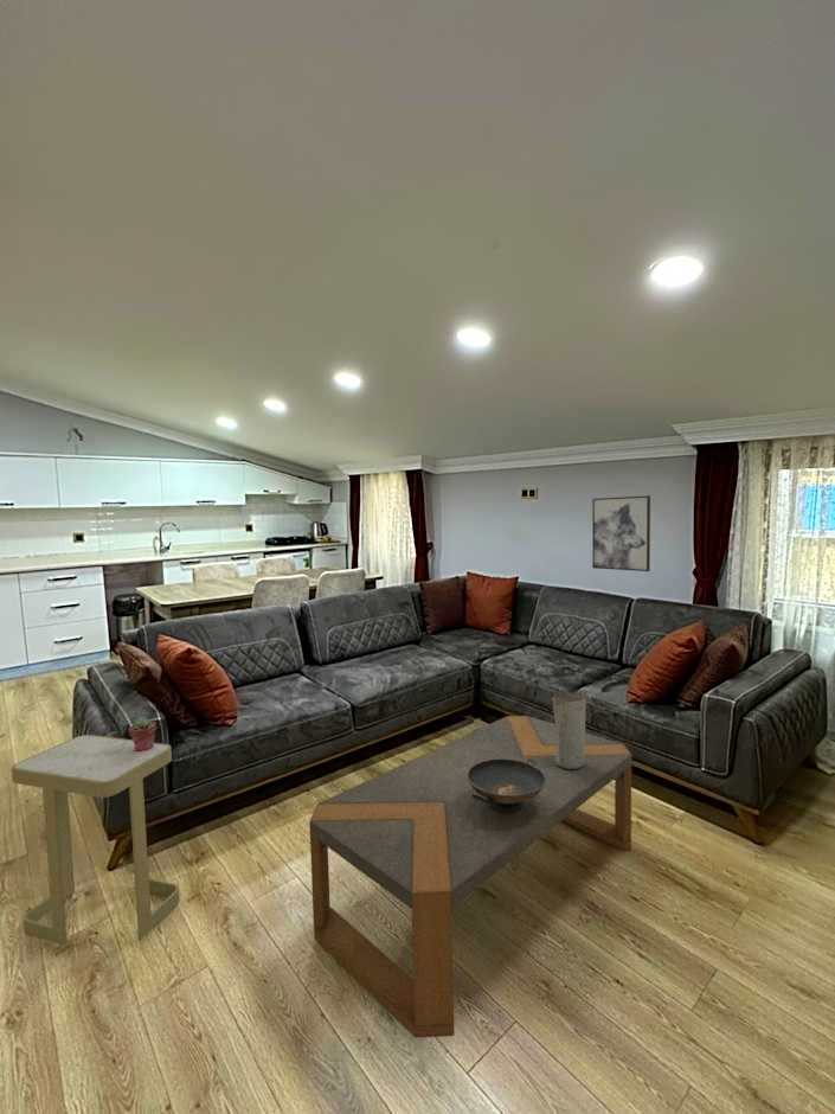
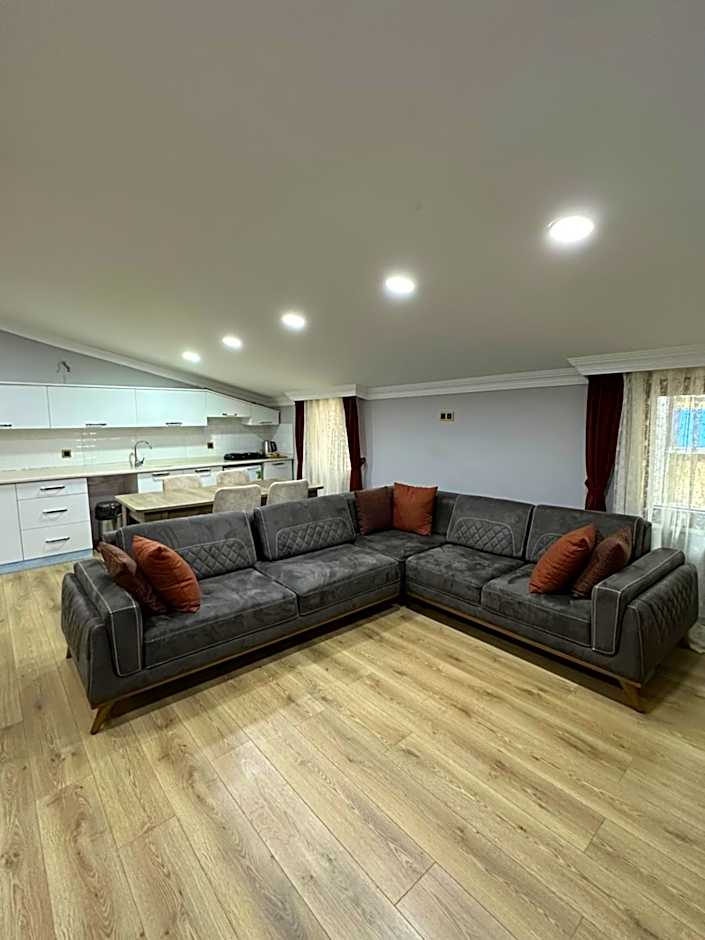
- vase [552,691,587,770]
- side table [11,734,181,947]
- wall art [591,494,651,572]
- potted succulent [128,716,158,751]
- coffee table [308,715,632,1039]
- decorative bowl [467,758,546,814]
